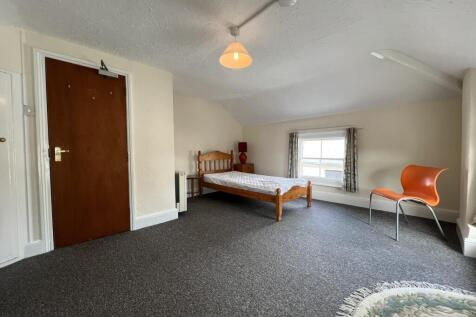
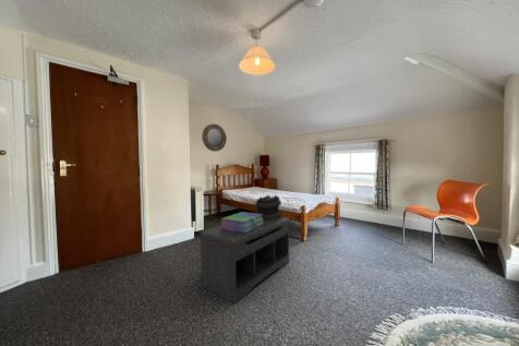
+ decorative box [254,194,282,220]
+ bench [200,216,290,305]
+ stack of books [219,211,264,232]
+ home mirror [201,123,228,153]
